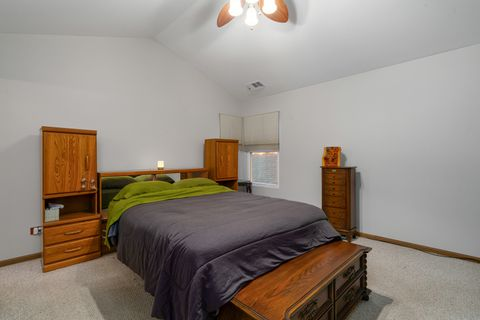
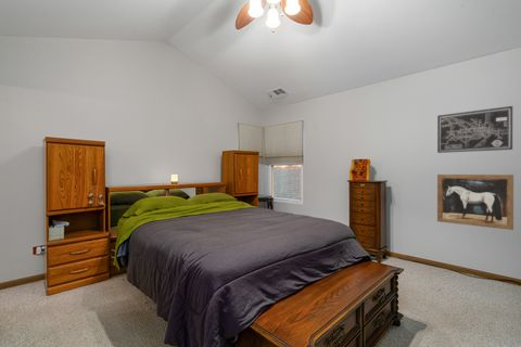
+ wall art [436,174,514,231]
+ wall art [436,105,513,154]
